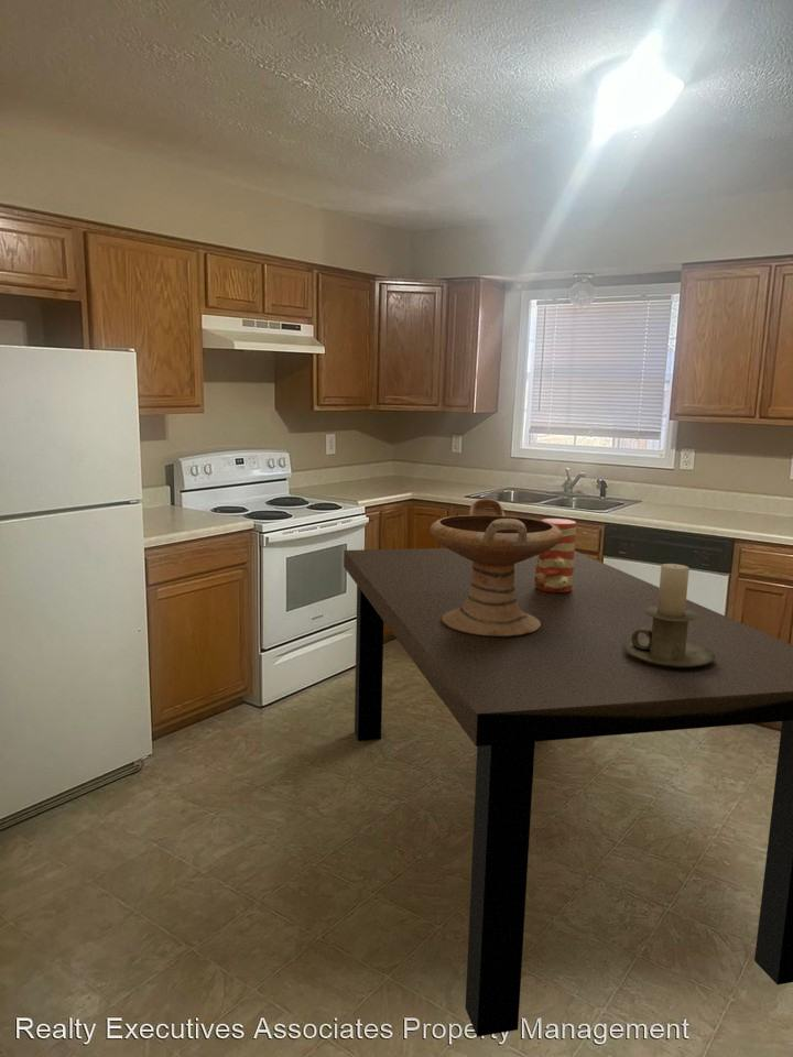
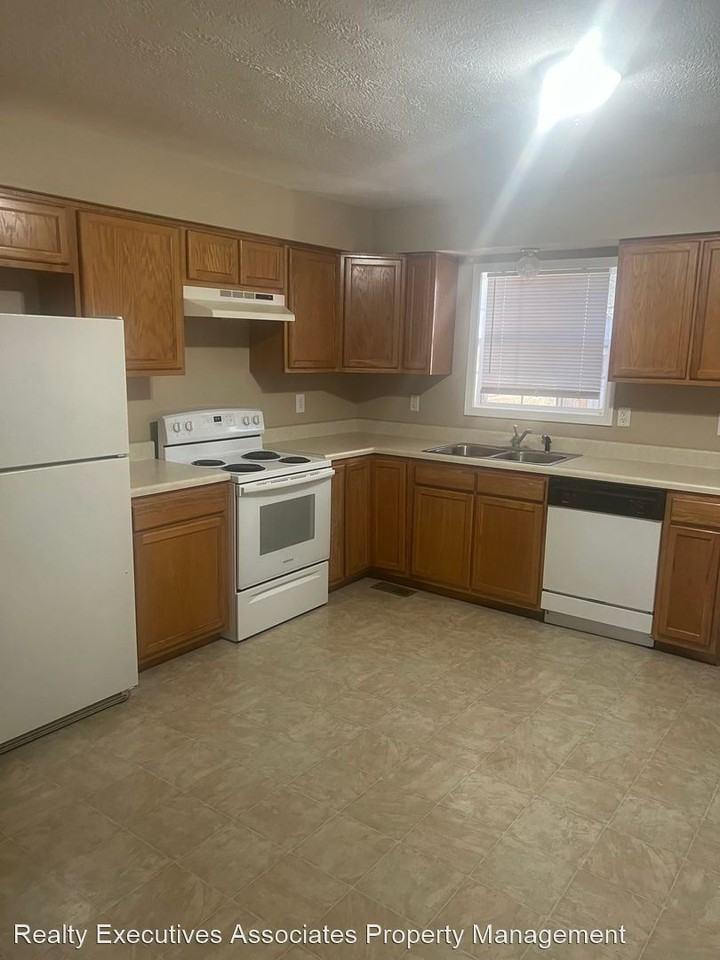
- decorative bowl [428,498,562,636]
- candle holder [622,563,716,668]
- dining table [343,547,793,1038]
- vase [534,517,577,592]
